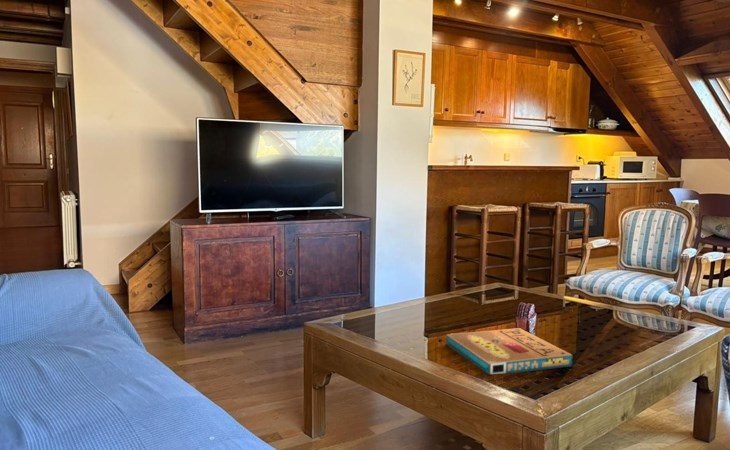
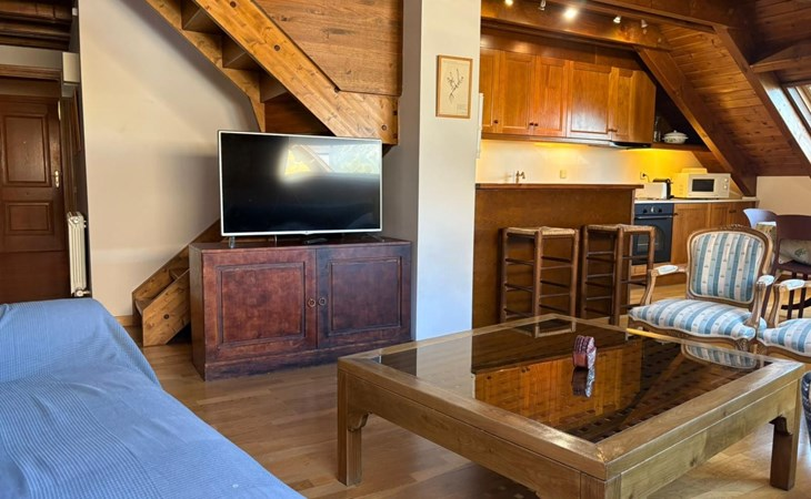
- pizza box [445,327,573,375]
